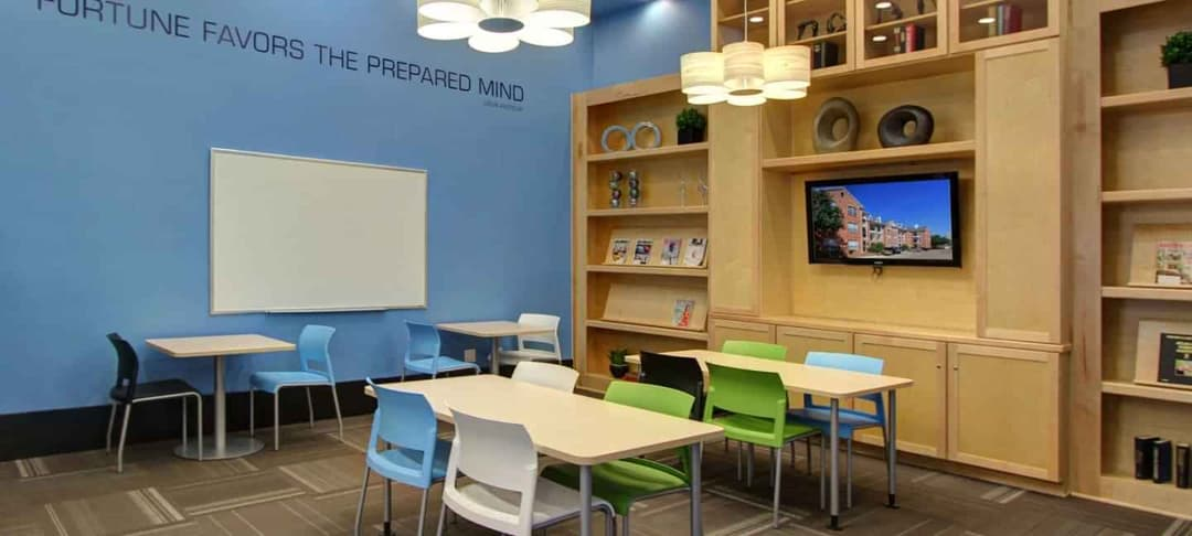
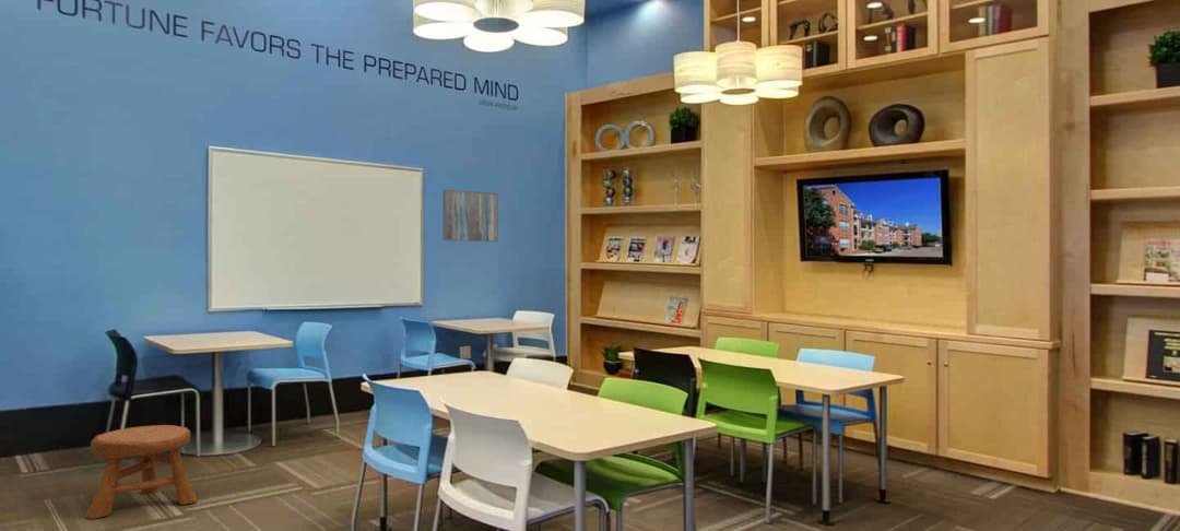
+ wall art [441,188,499,243]
+ stool [84,424,199,520]
